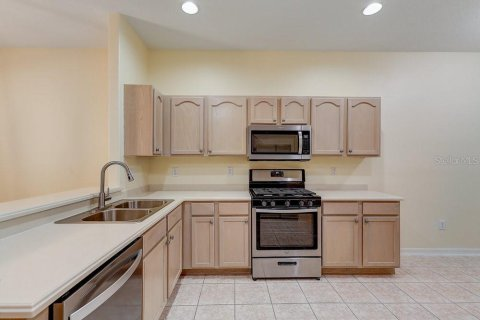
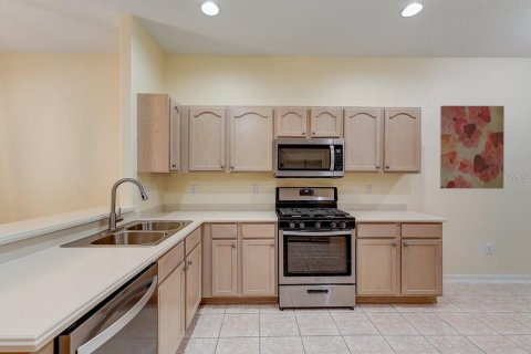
+ wall art [439,105,506,190]
